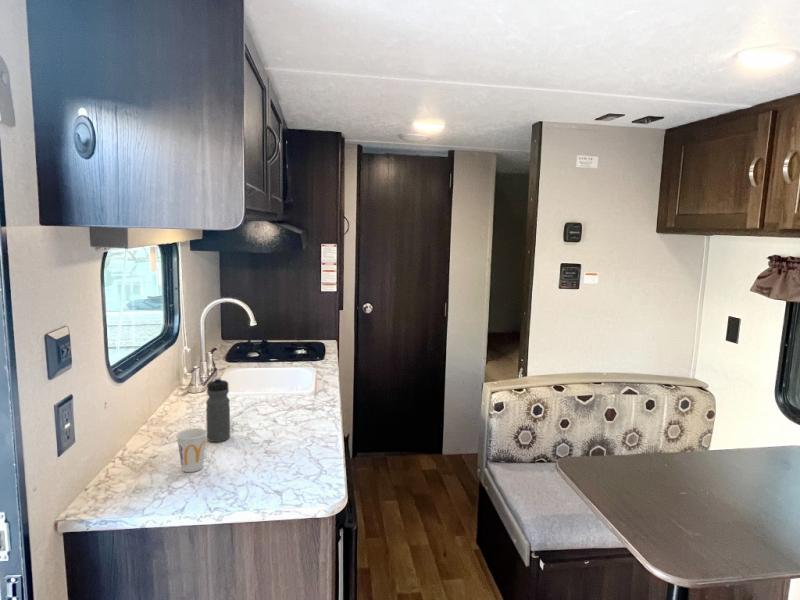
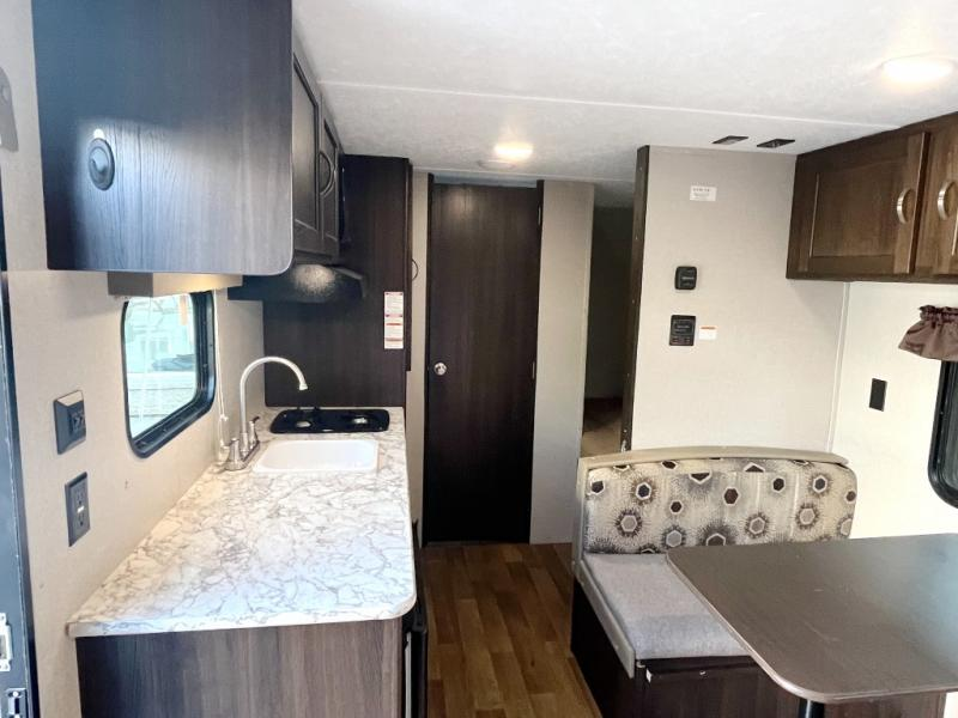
- cup [175,427,207,473]
- water bottle [205,376,231,443]
